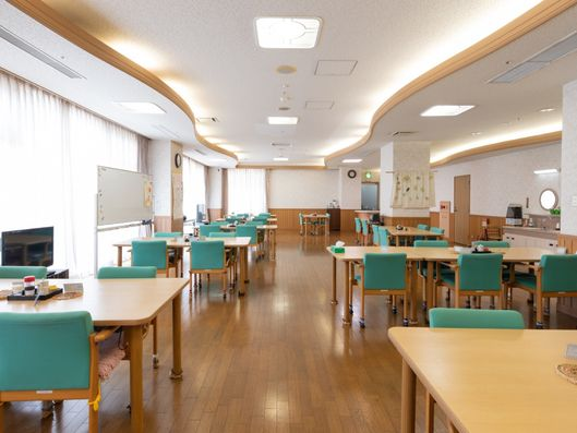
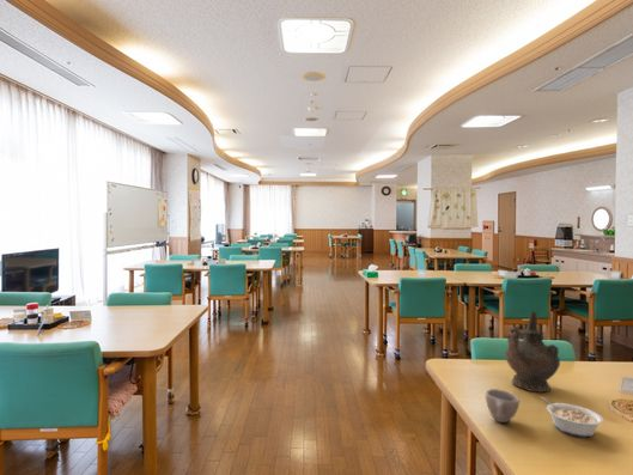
+ ceremonial vessel [504,310,561,394]
+ cup [485,388,521,424]
+ legume [540,396,604,438]
